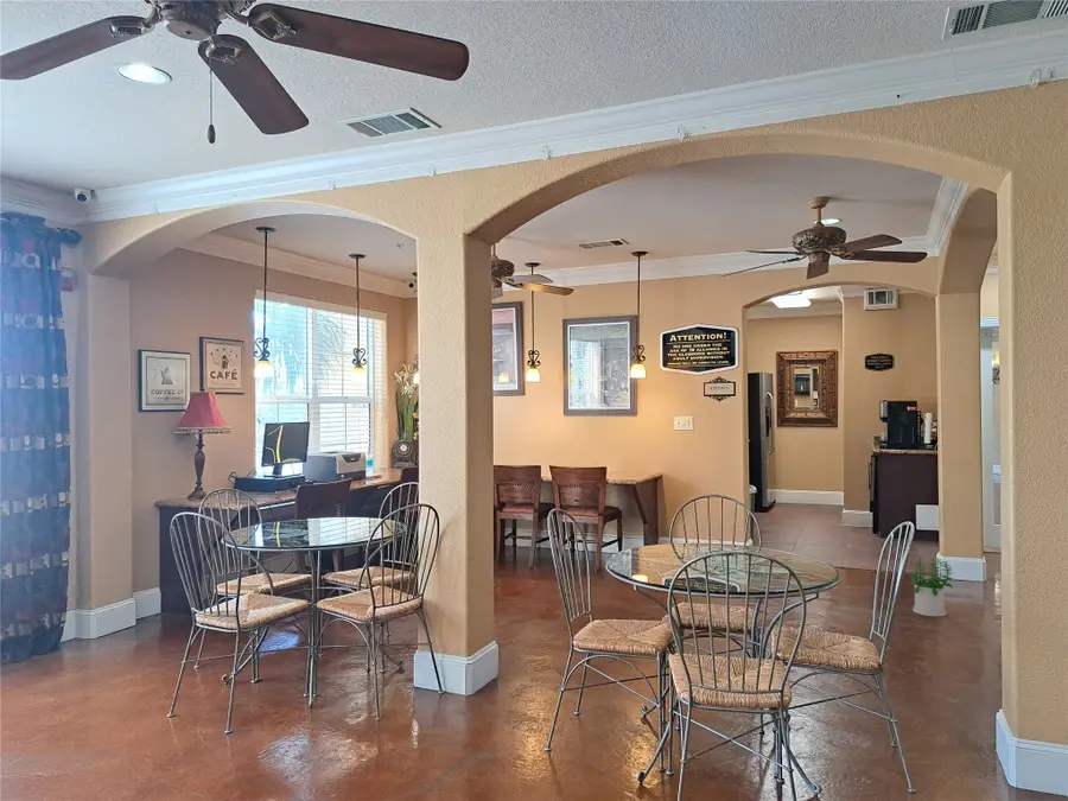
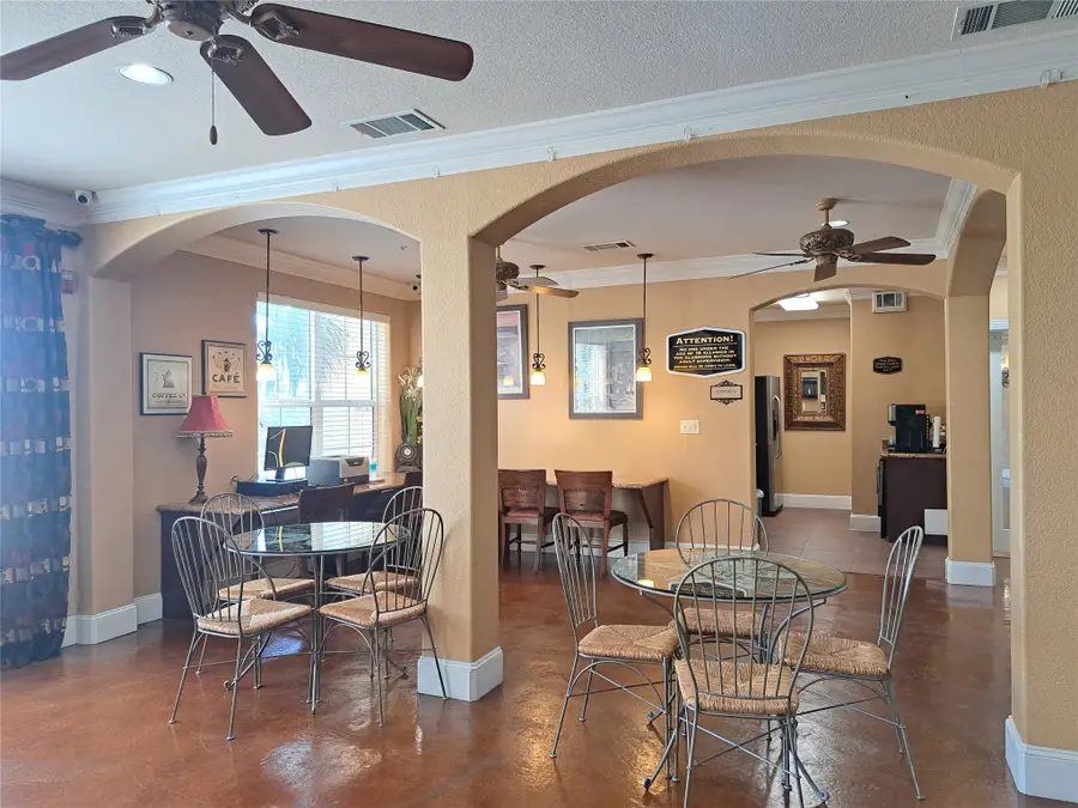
- potted plant [909,557,955,617]
